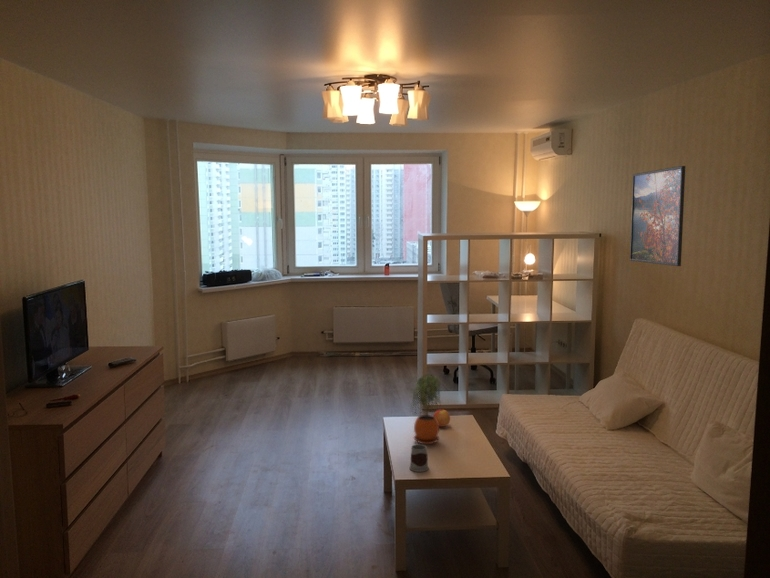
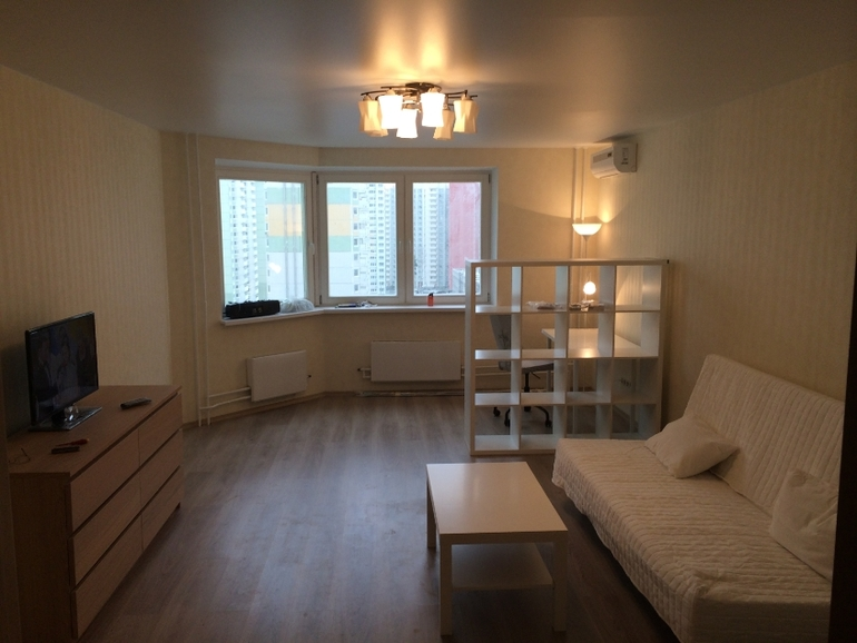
- apple [432,408,451,428]
- potted plant [409,374,442,445]
- mug [409,442,430,473]
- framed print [629,165,686,267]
